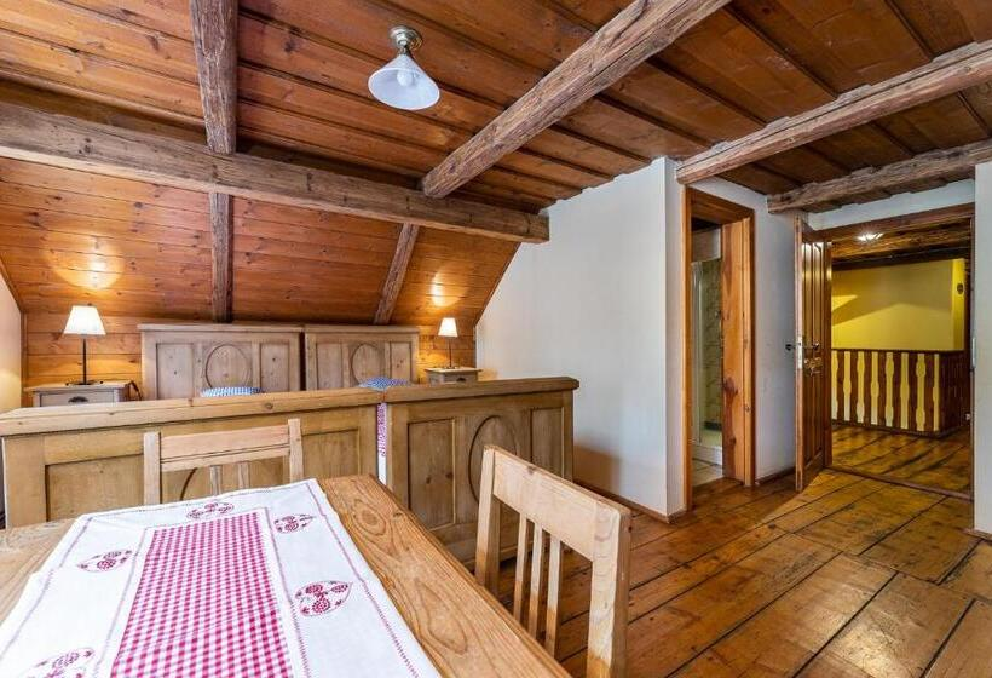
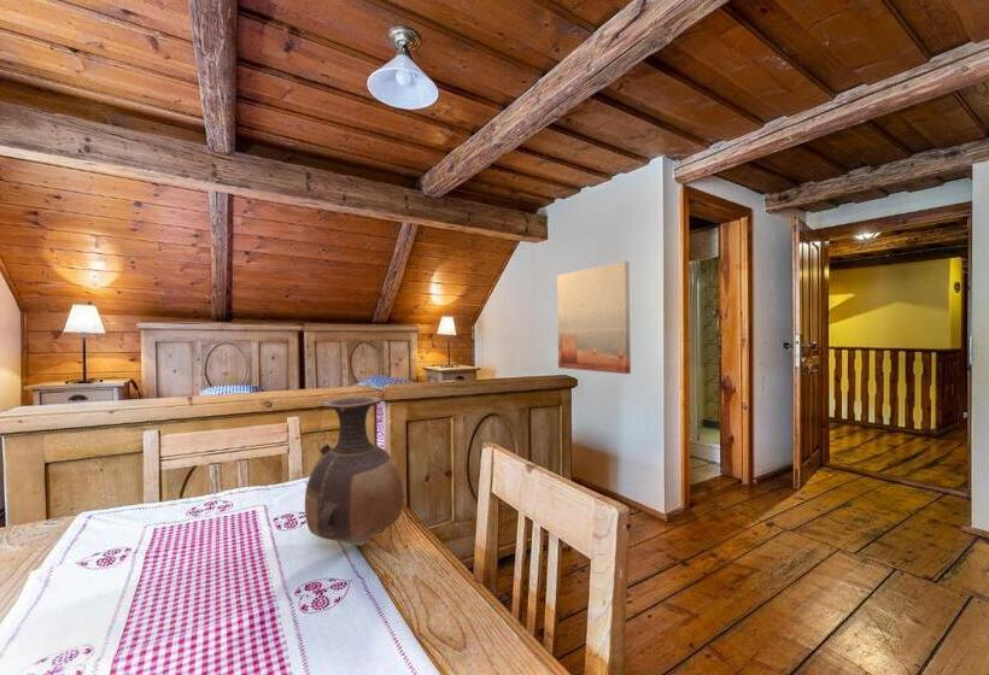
+ wall art [556,260,632,375]
+ vase [304,395,405,547]
